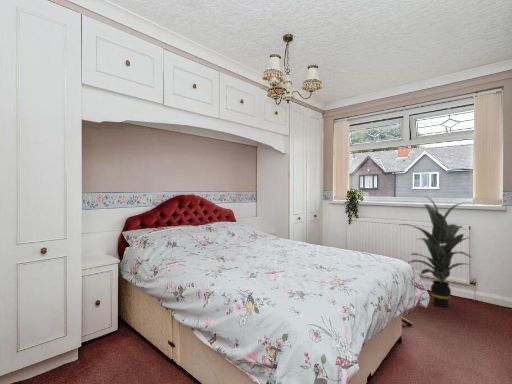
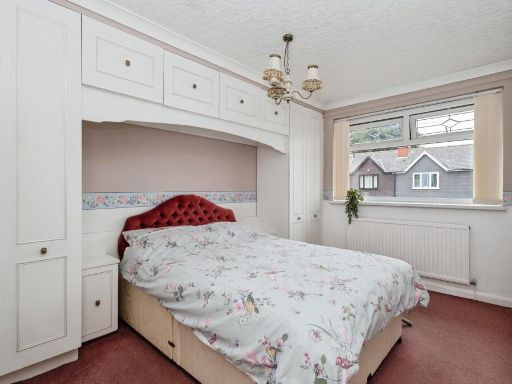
- indoor plant [399,195,477,308]
